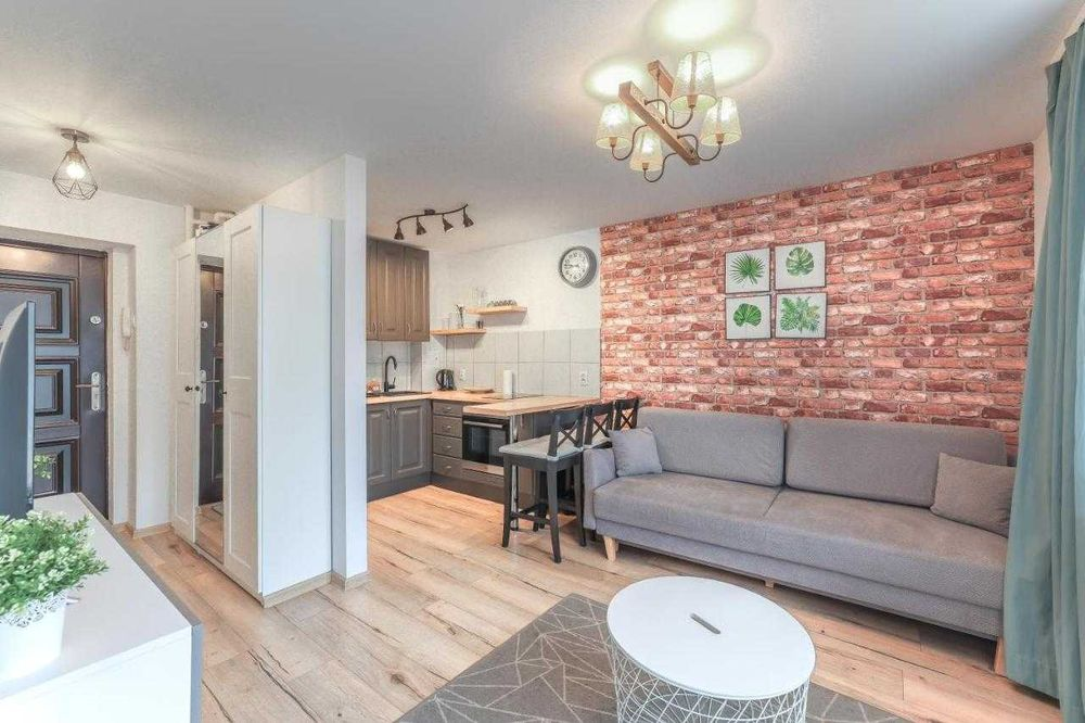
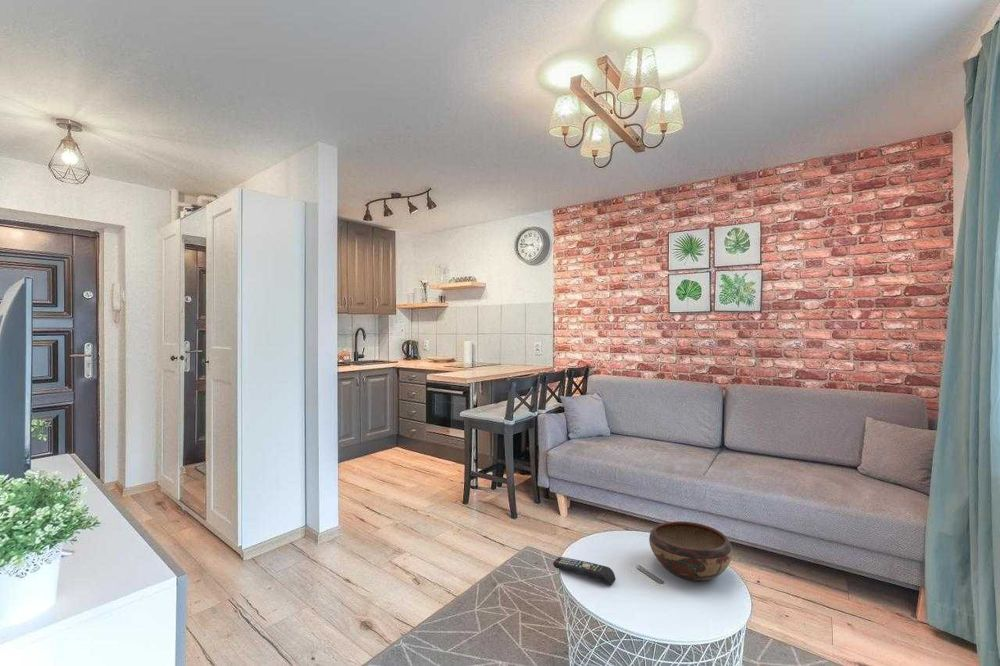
+ remote control [552,556,616,586]
+ decorative bowl [648,520,733,582]
